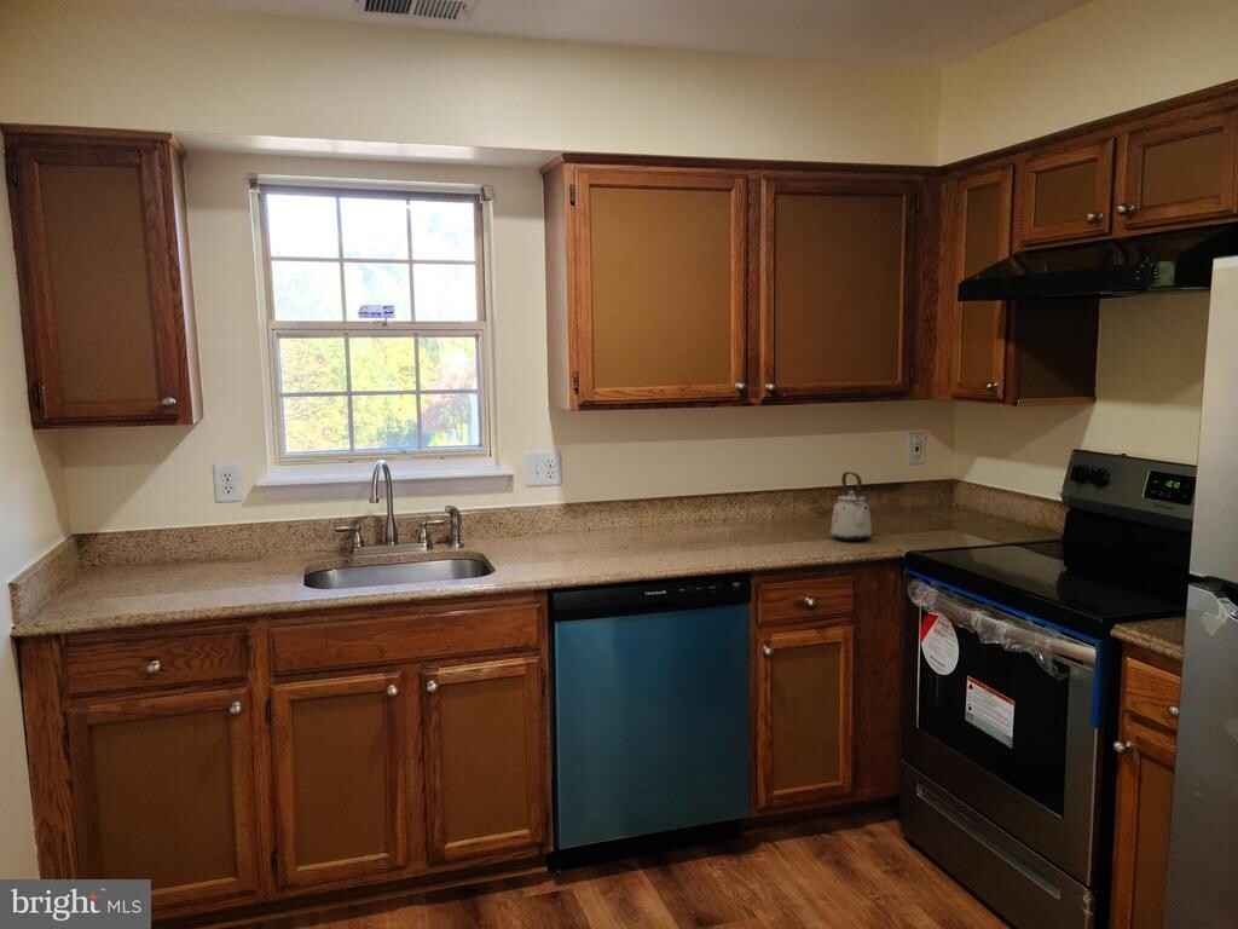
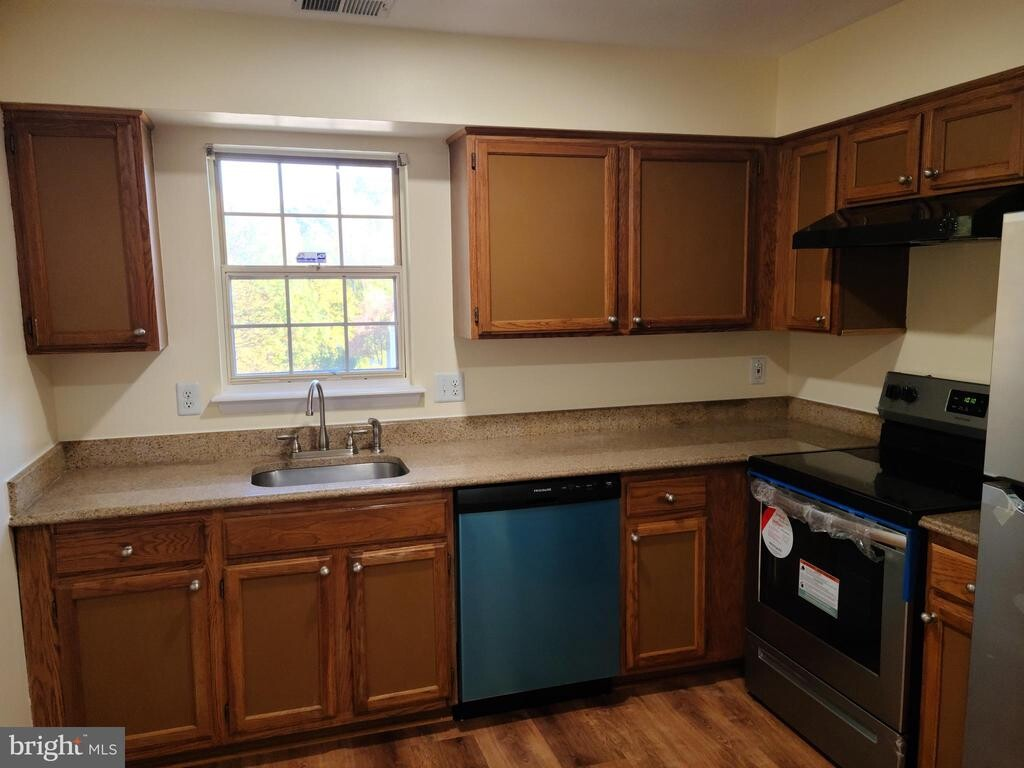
- kettle [829,471,873,542]
